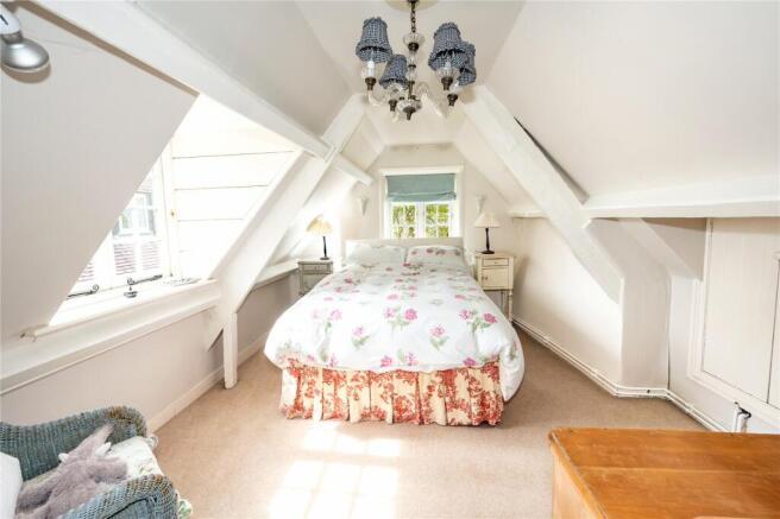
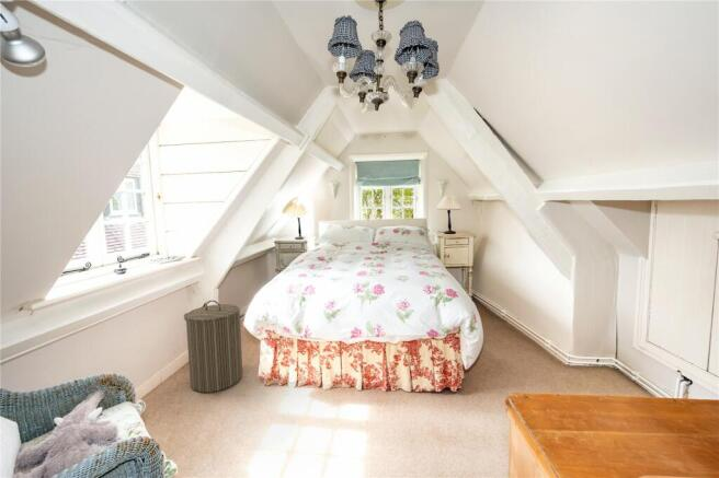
+ laundry hamper [183,299,246,394]
